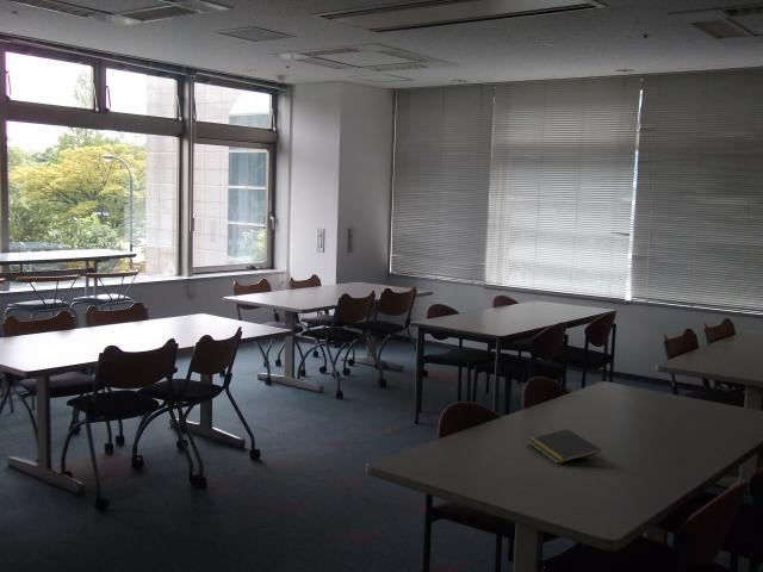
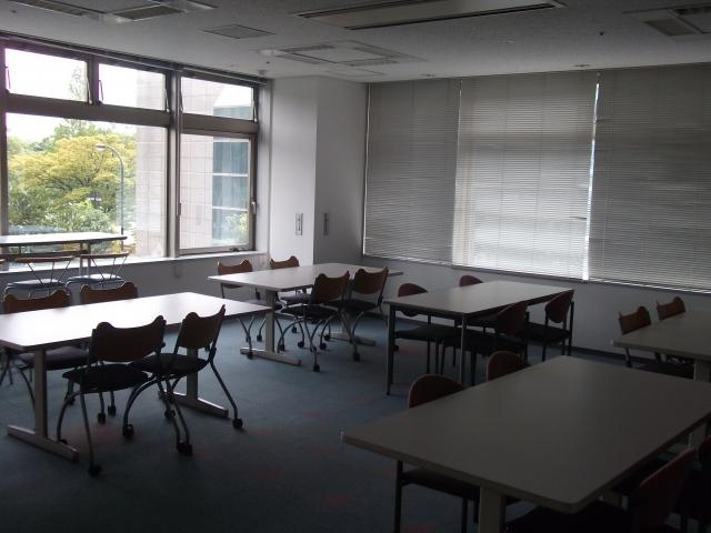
- notepad [526,428,602,465]
